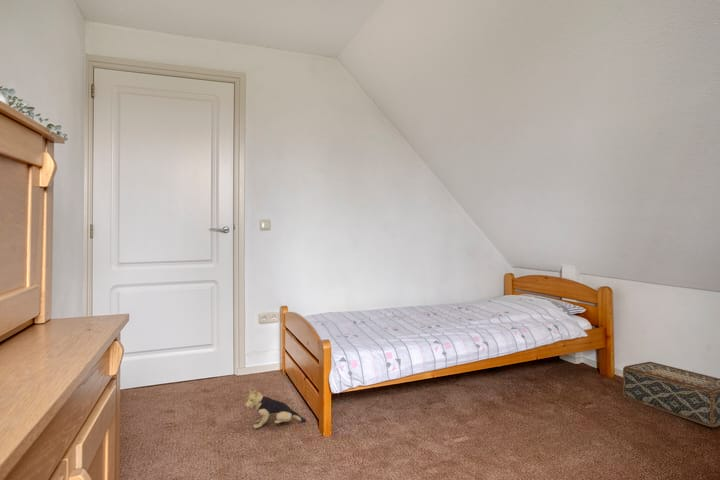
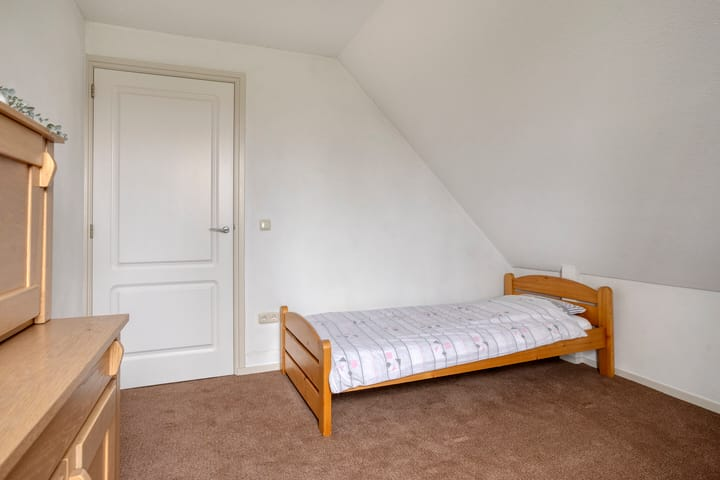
- plush toy [244,389,307,430]
- woven basket [622,361,720,428]
